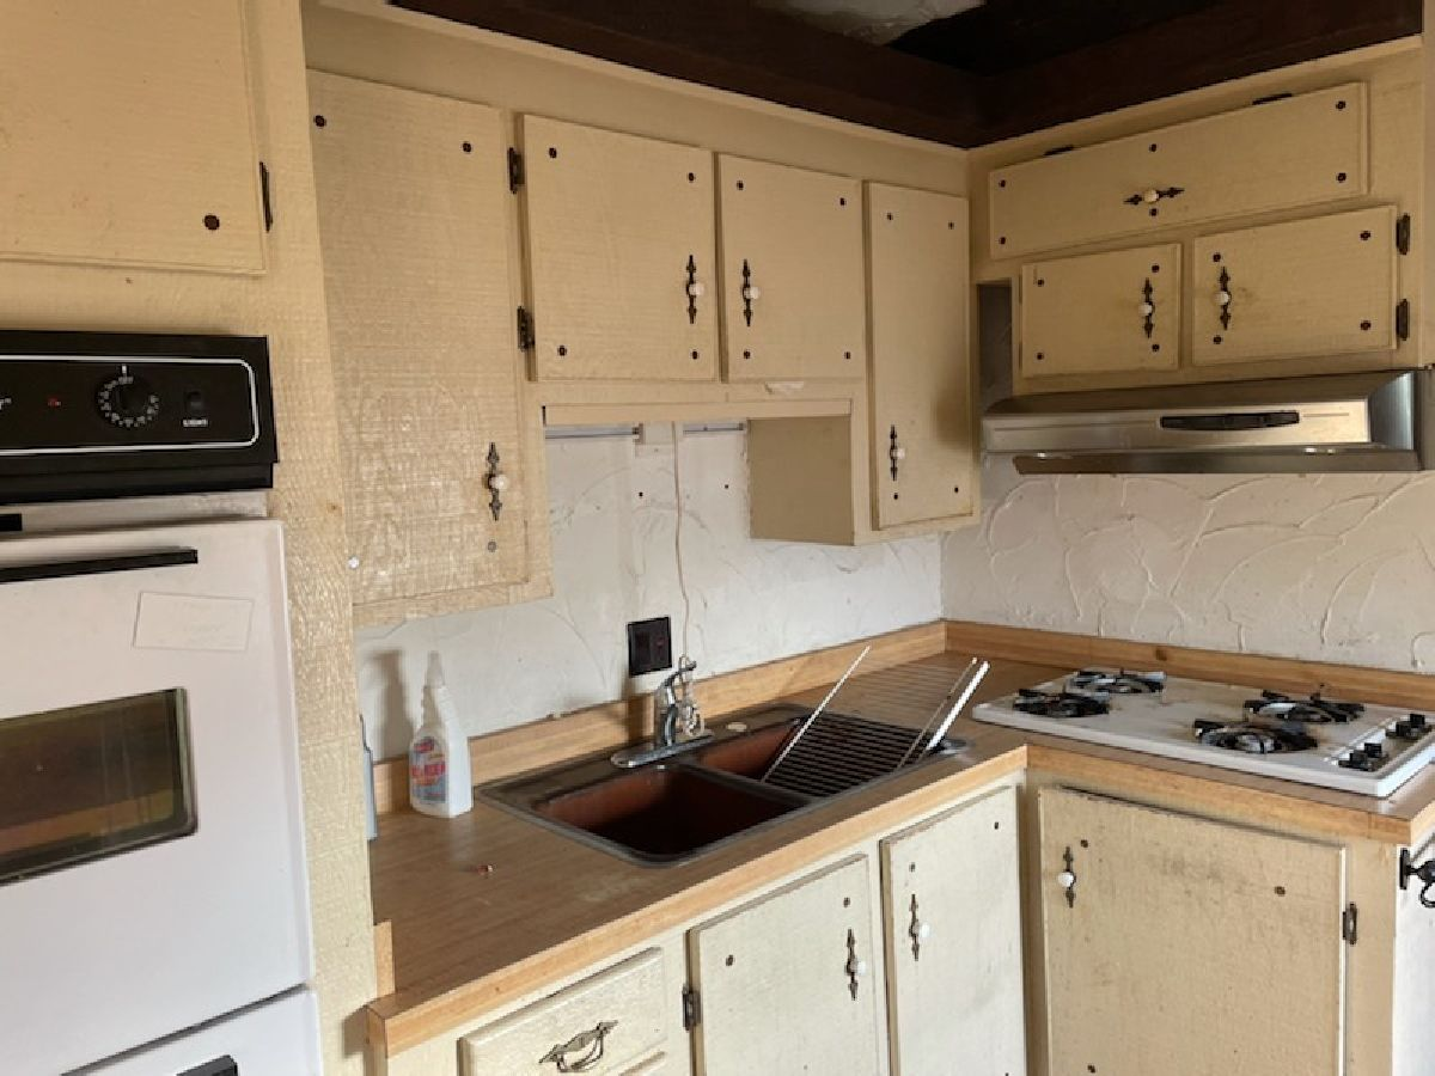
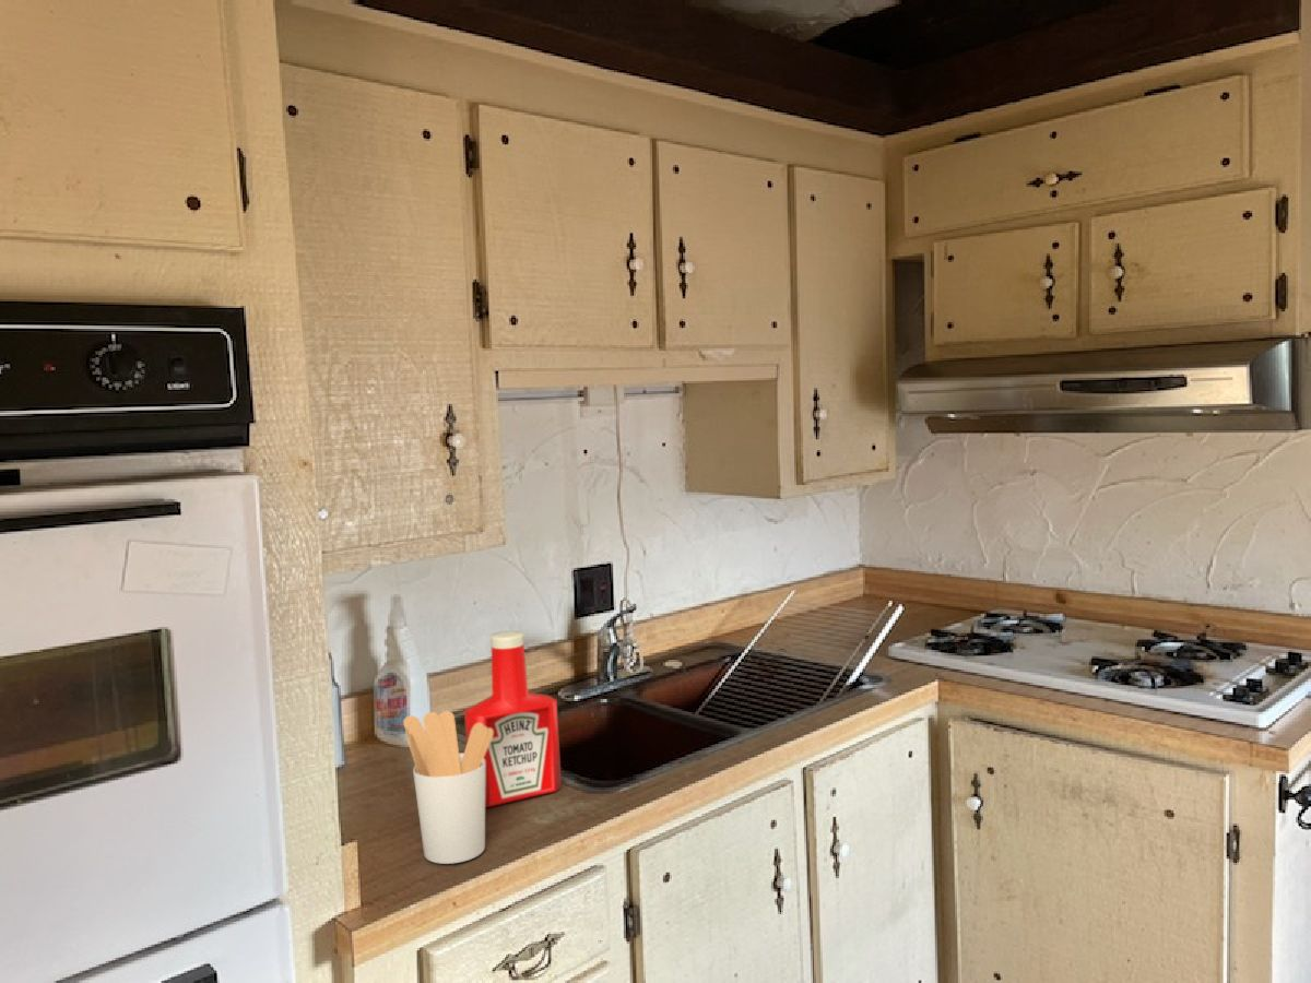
+ soap bottle [463,630,563,808]
+ utensil holder [402,710,494,865]
